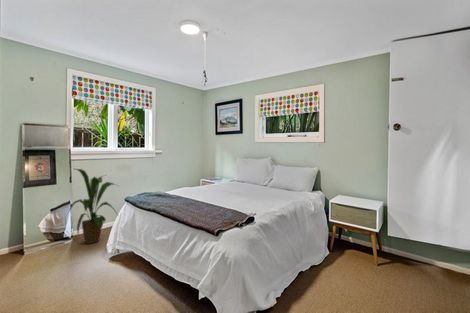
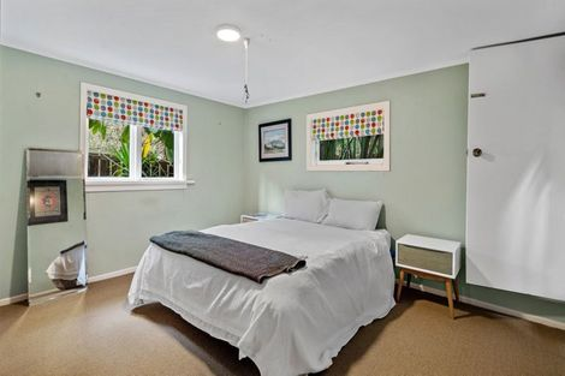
- house plant [67,168,119,245]
